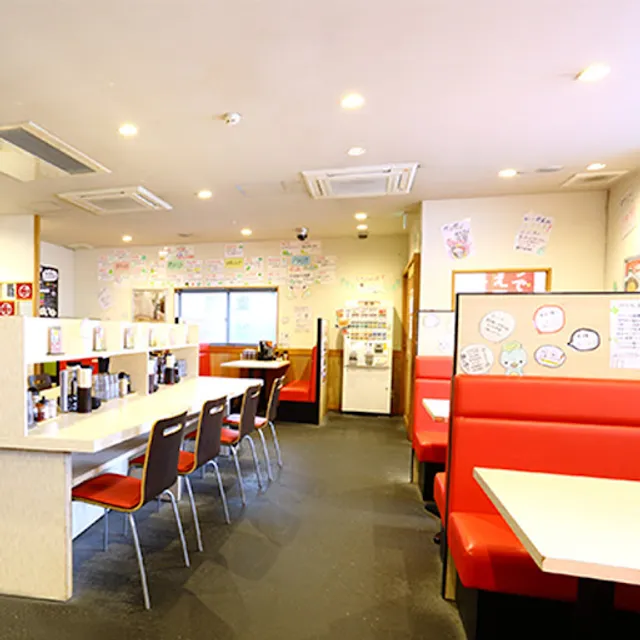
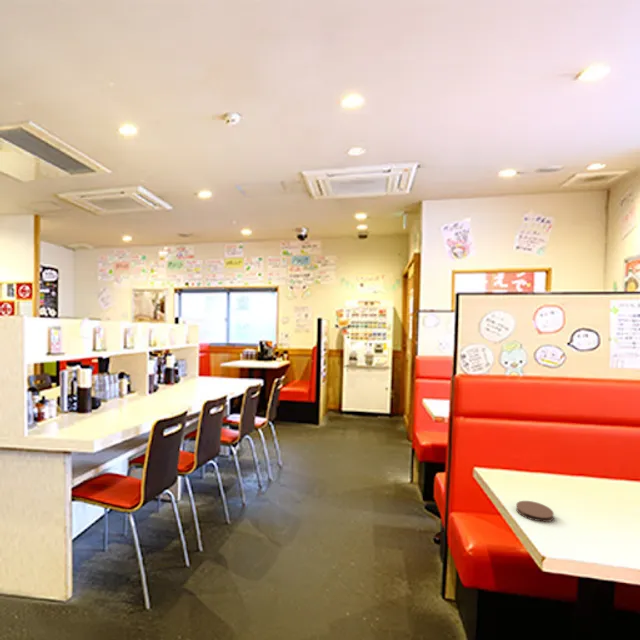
+ coaster [515,500,555,523]
